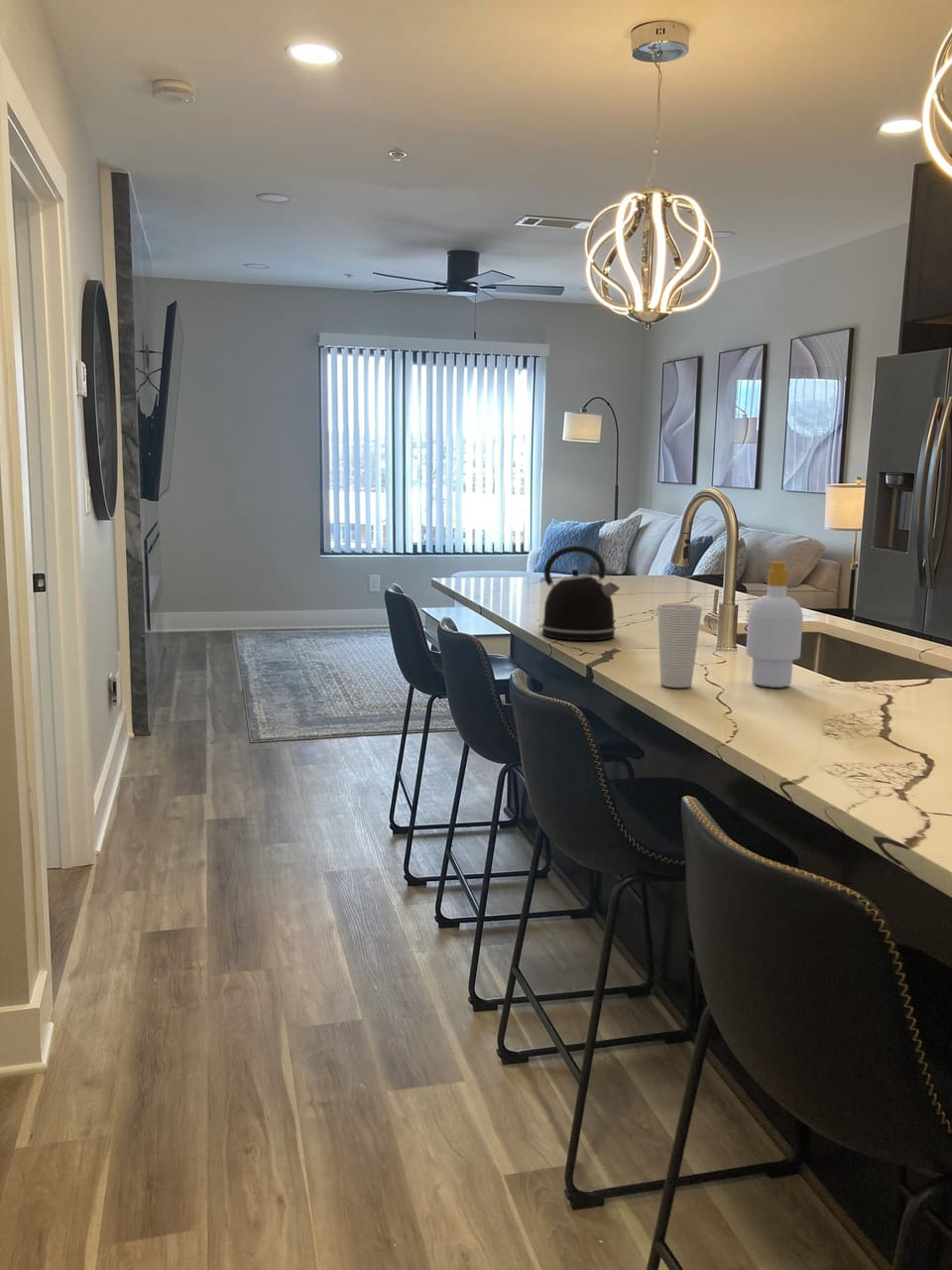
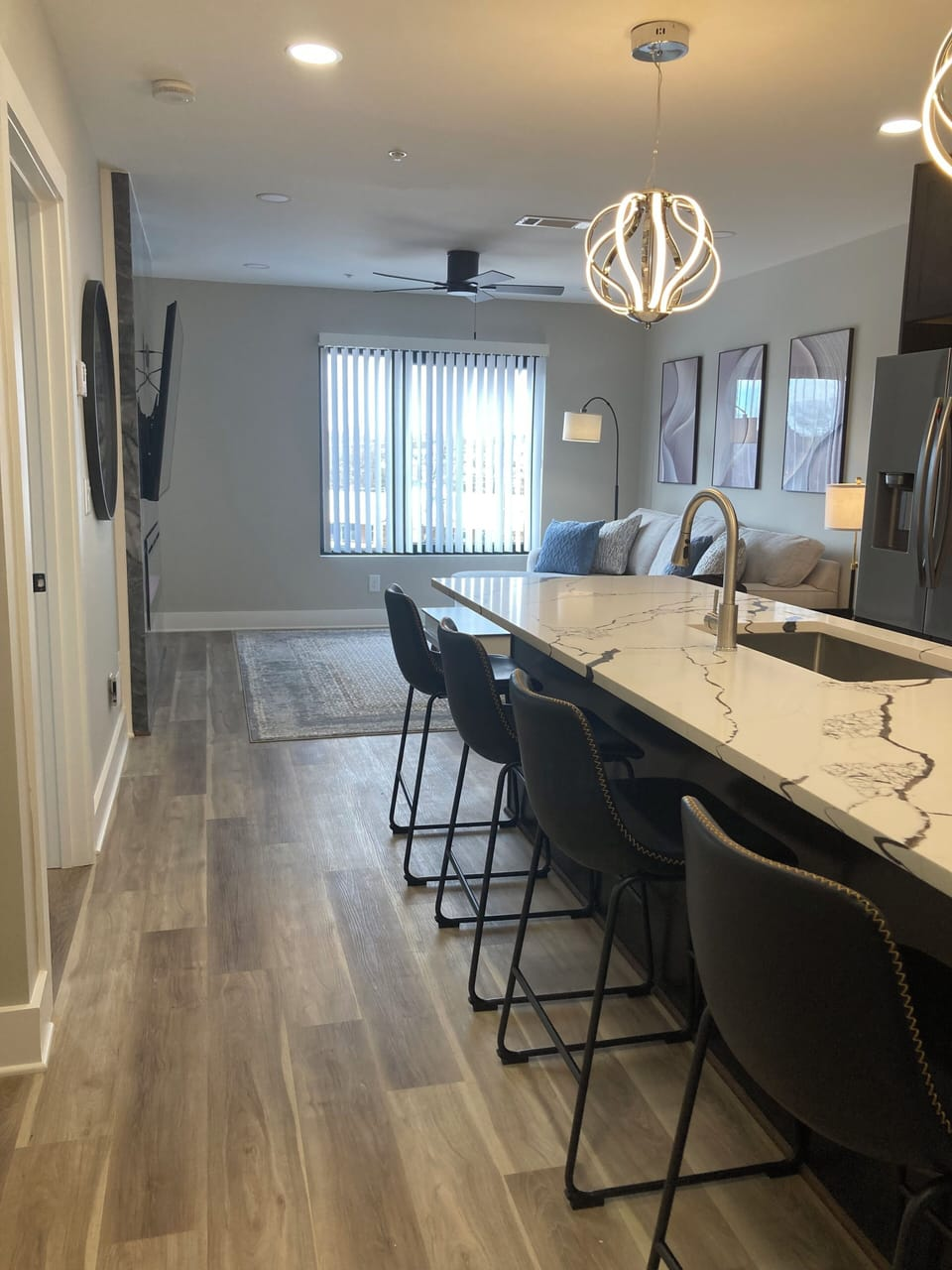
- soap bottle [745,560,804,689]
- kettle [537,545,621,641]
- cup [656,602,703,689]
